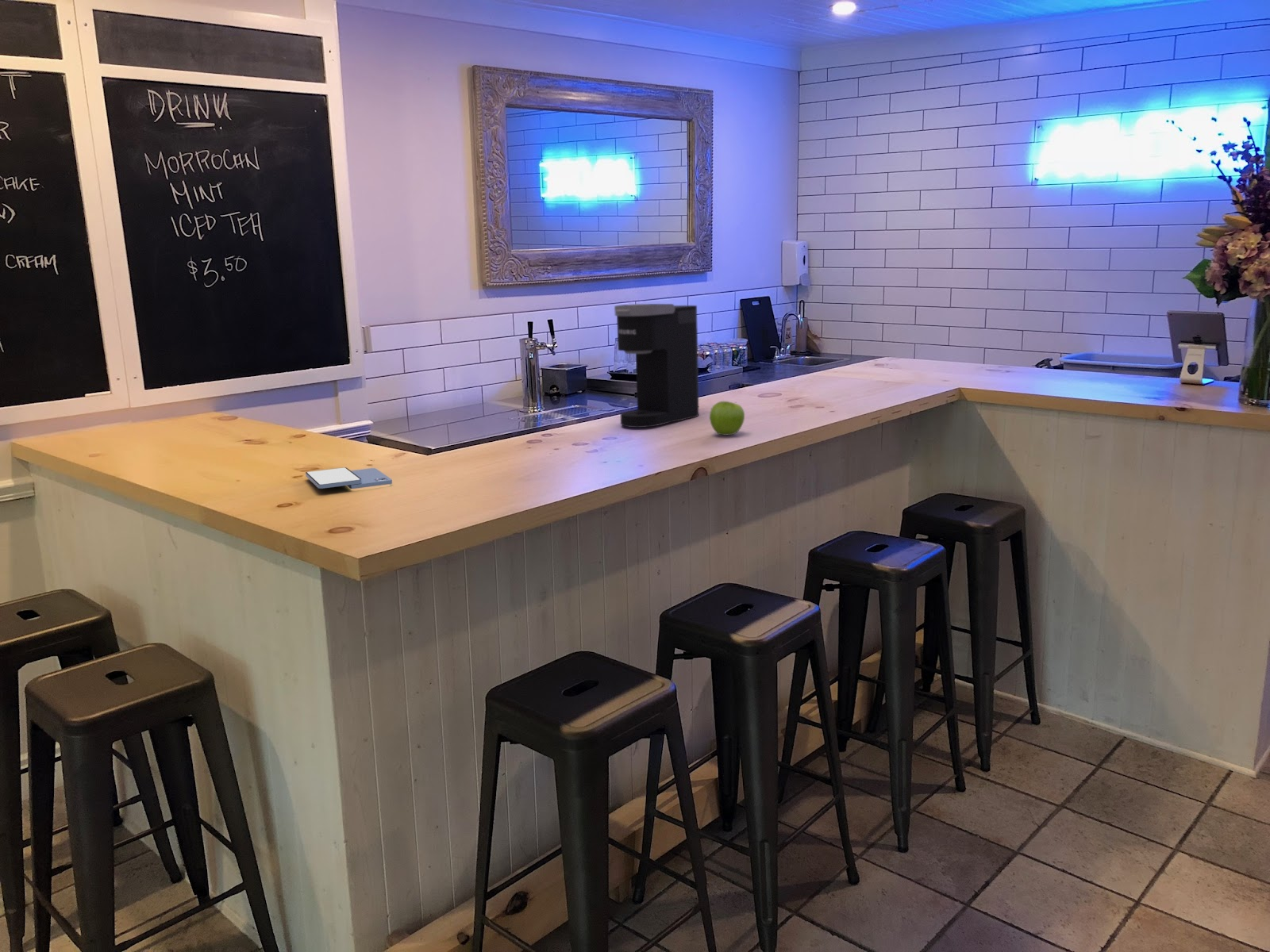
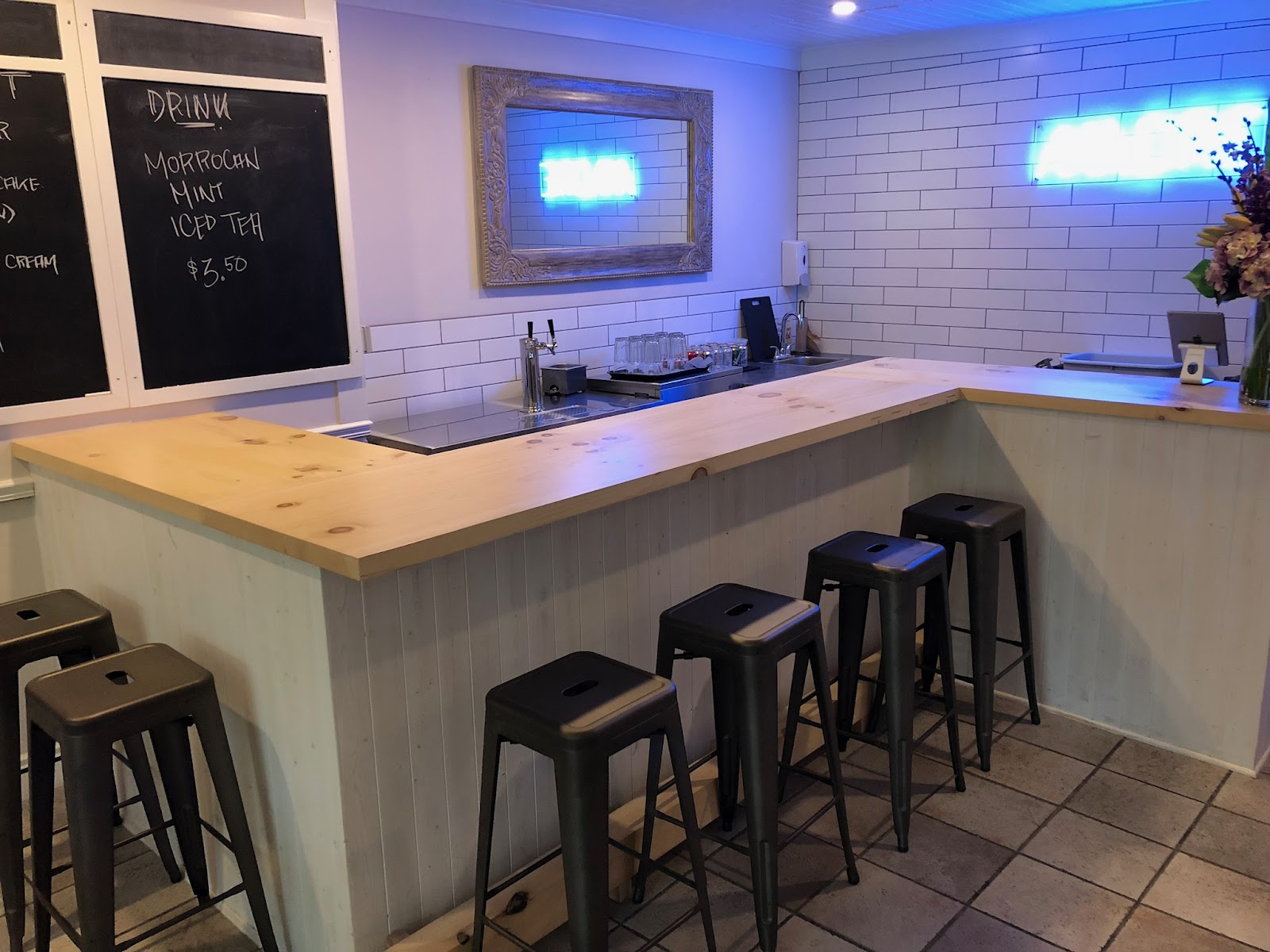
- smartphone [305,466,393,489]
- fruit [709,401,745,436]
- coffee maker [614,303,700,428]
